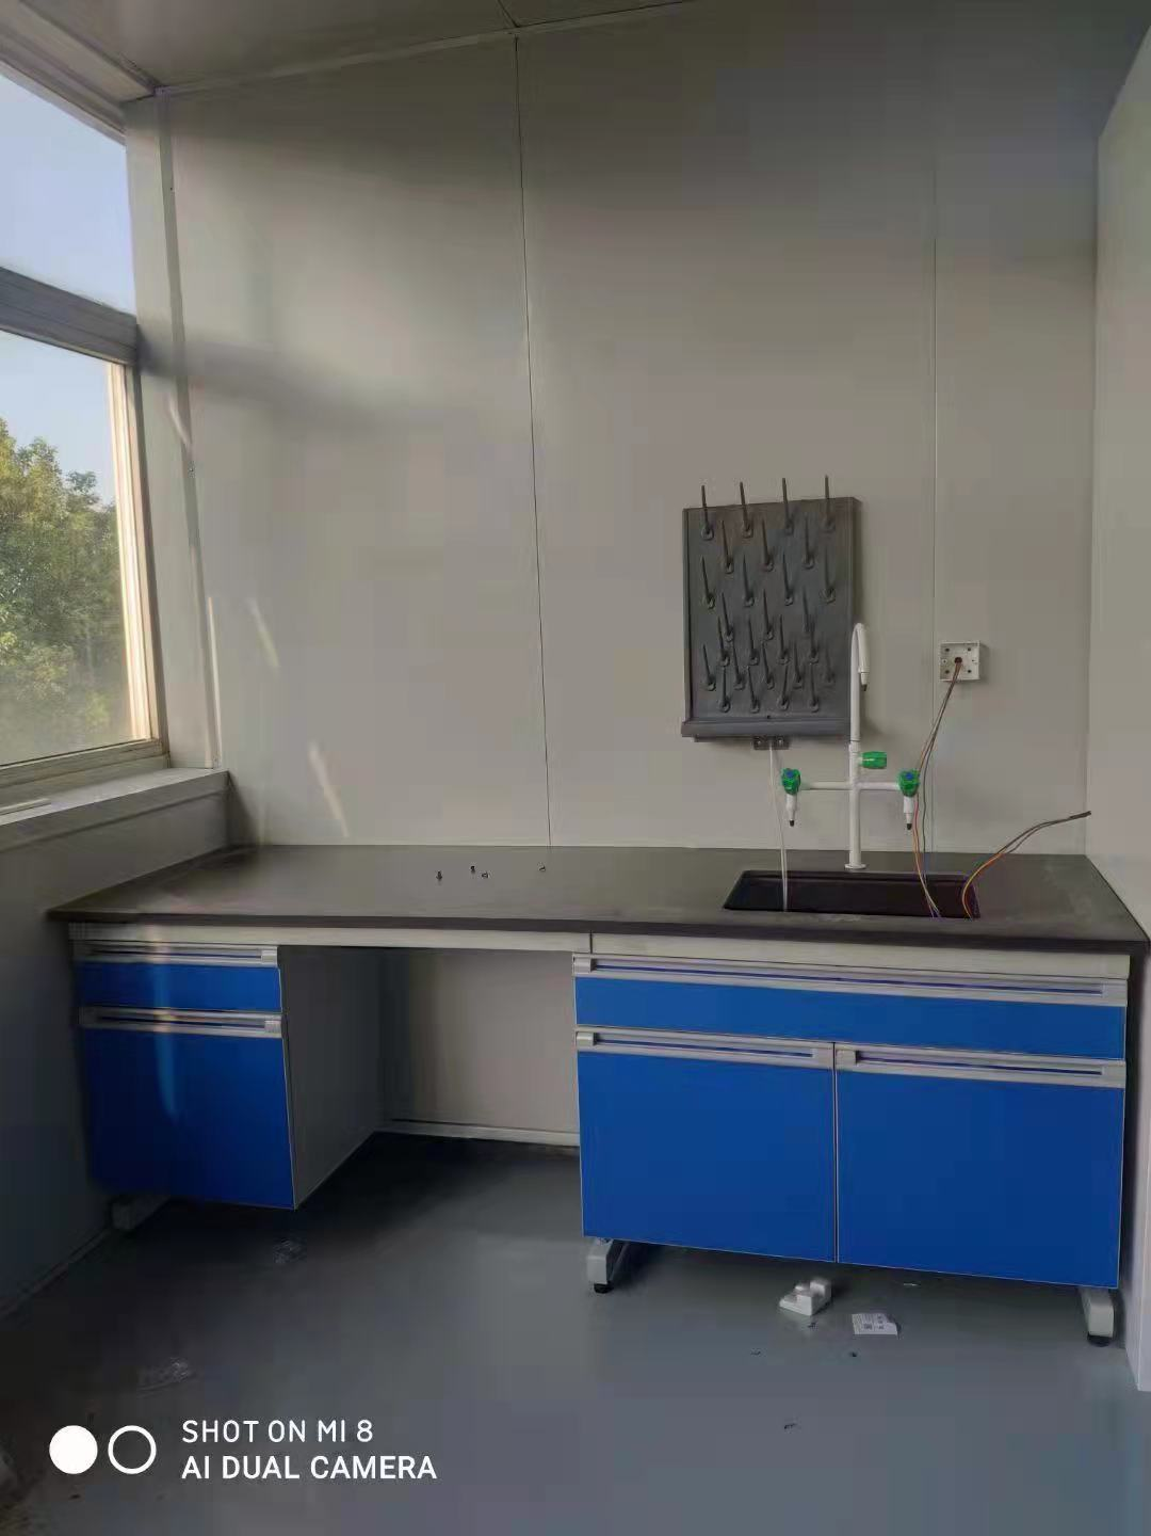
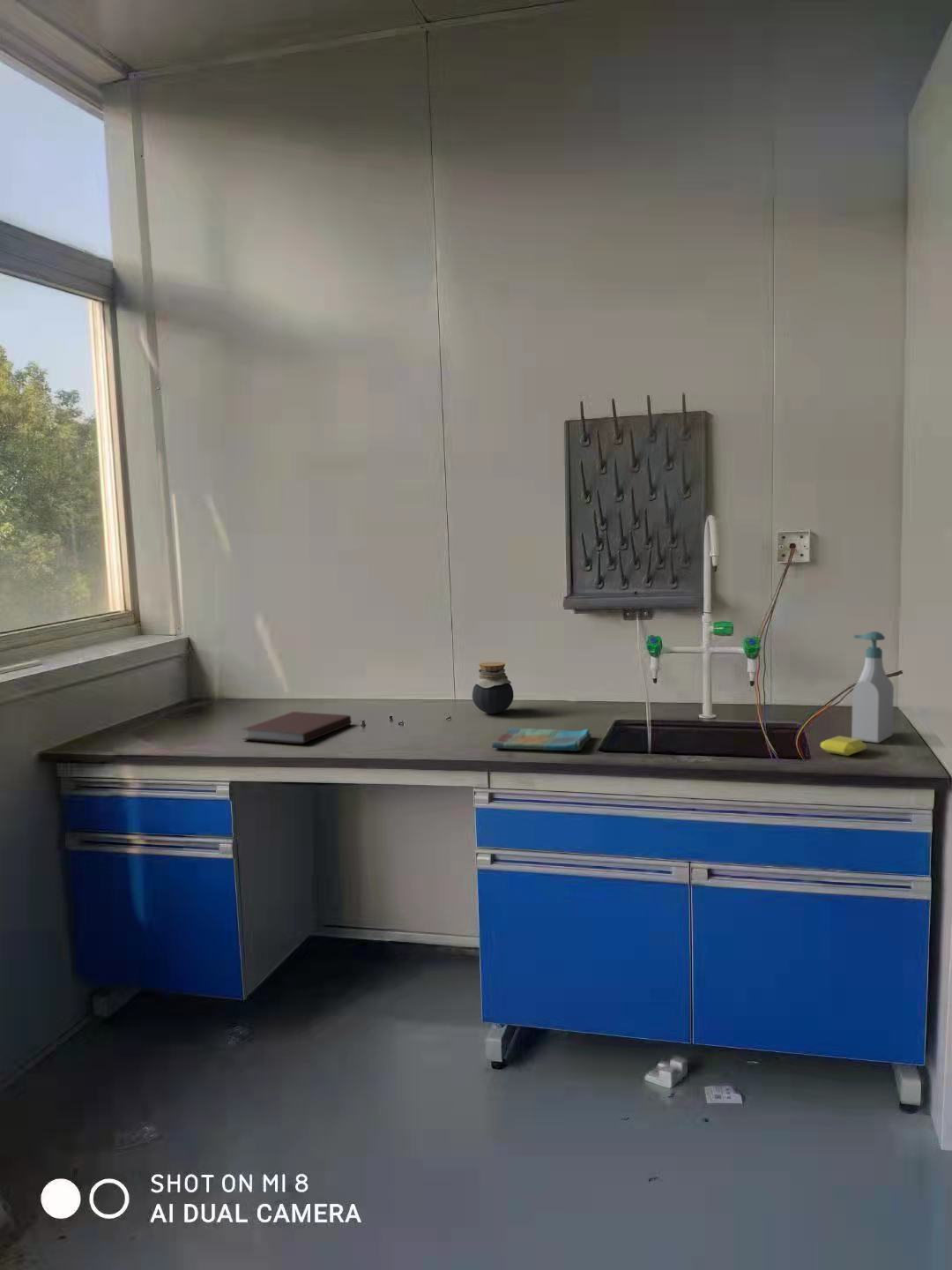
+ notebook [241,711,352,744]
+ jar [472,661,515,714]
+ dish towel [491,727,592,752]
+ soap bottle [851,631,895,743]
+ soap bar [820,735,867,757]
